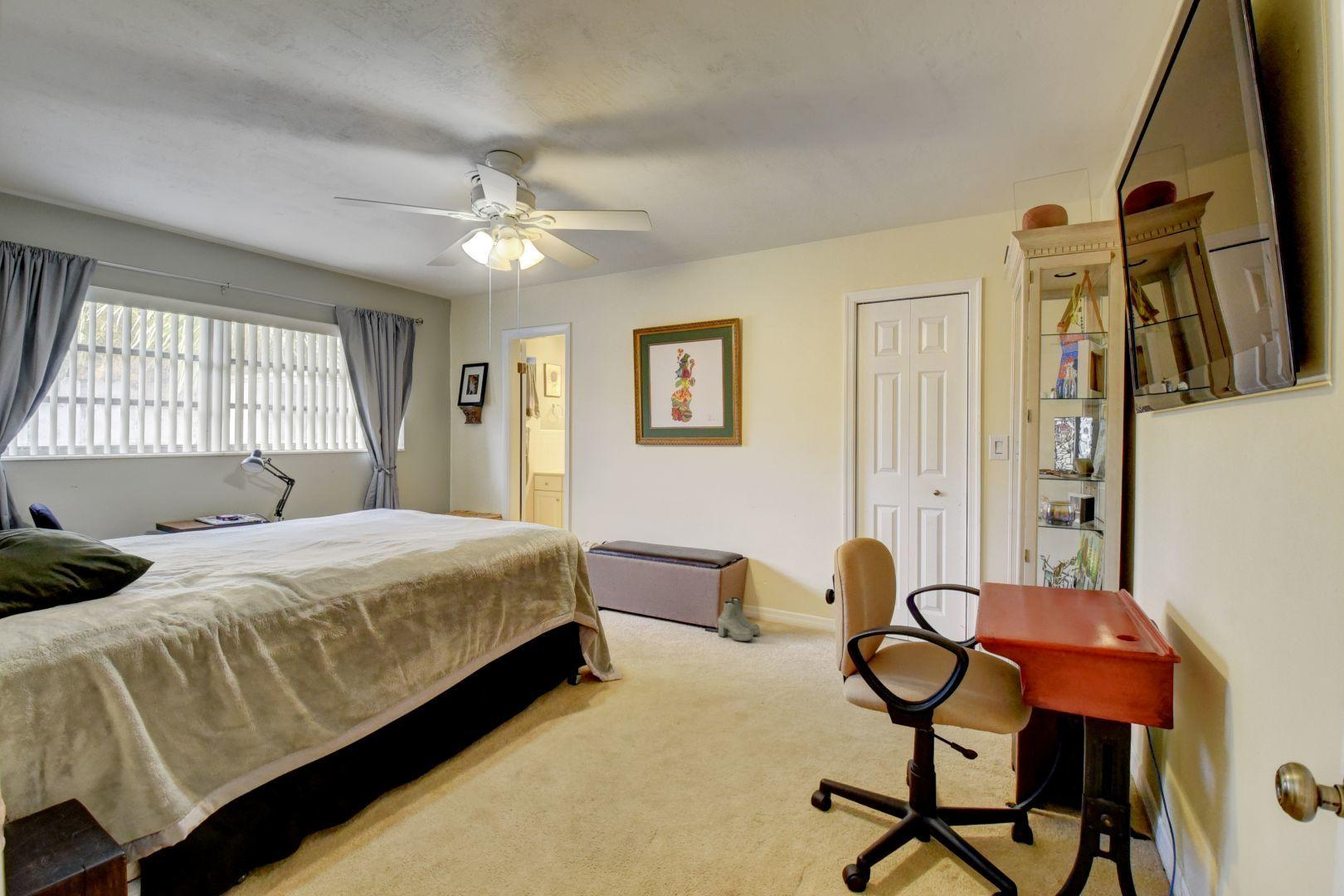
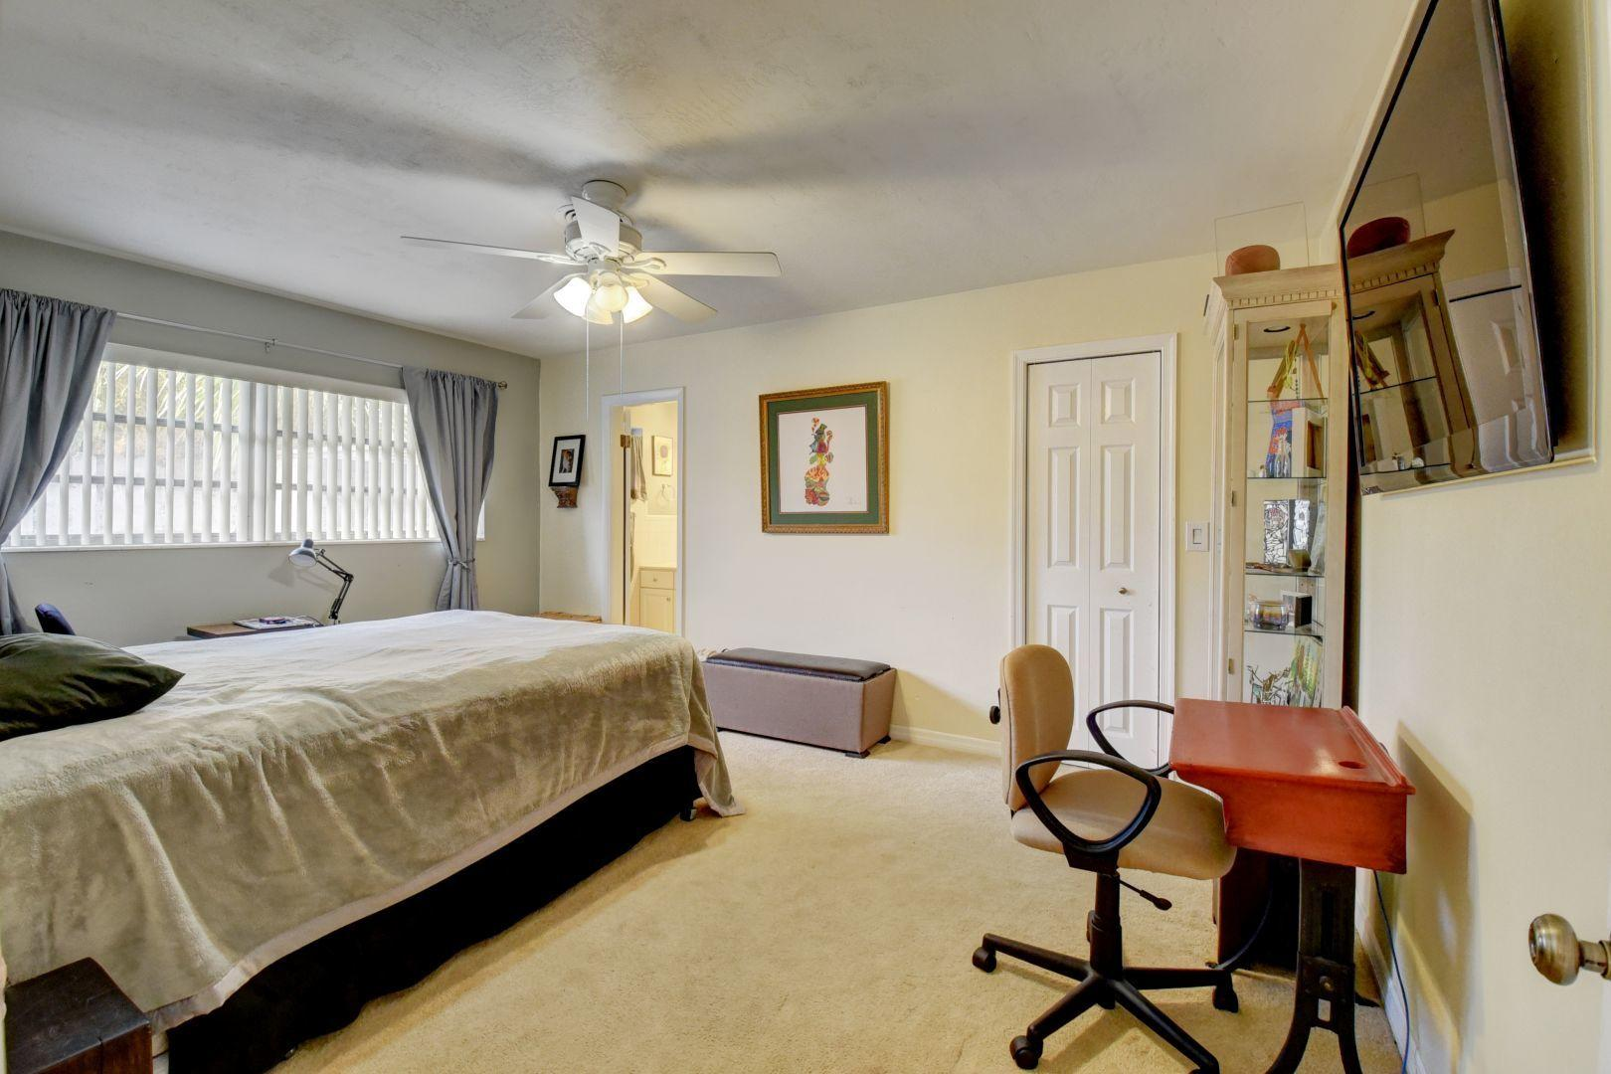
- boots [717,597,761,642]
